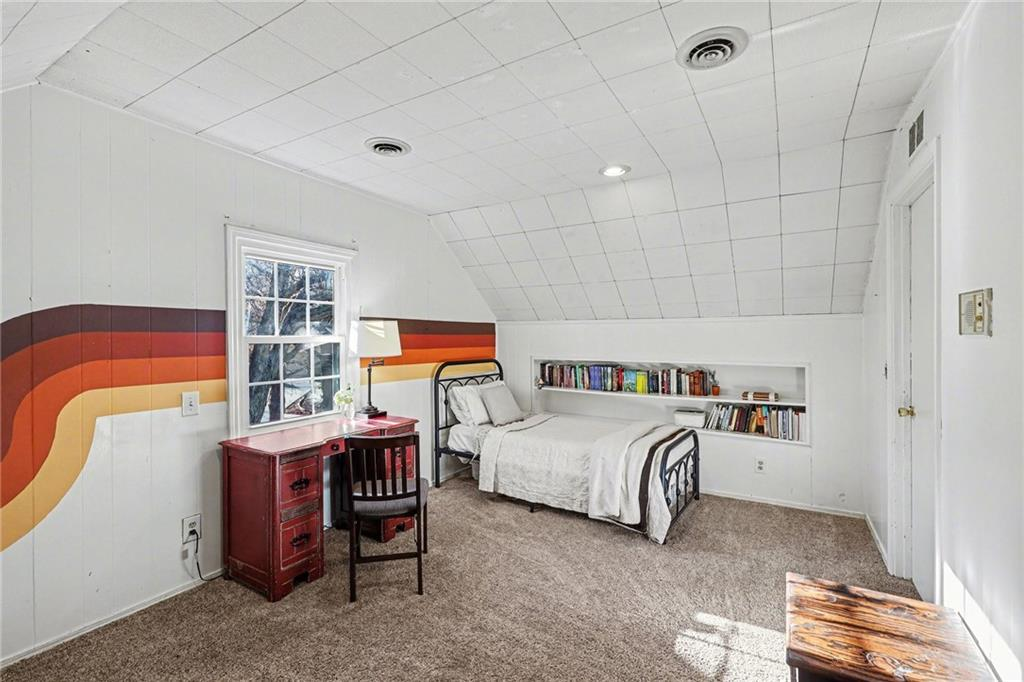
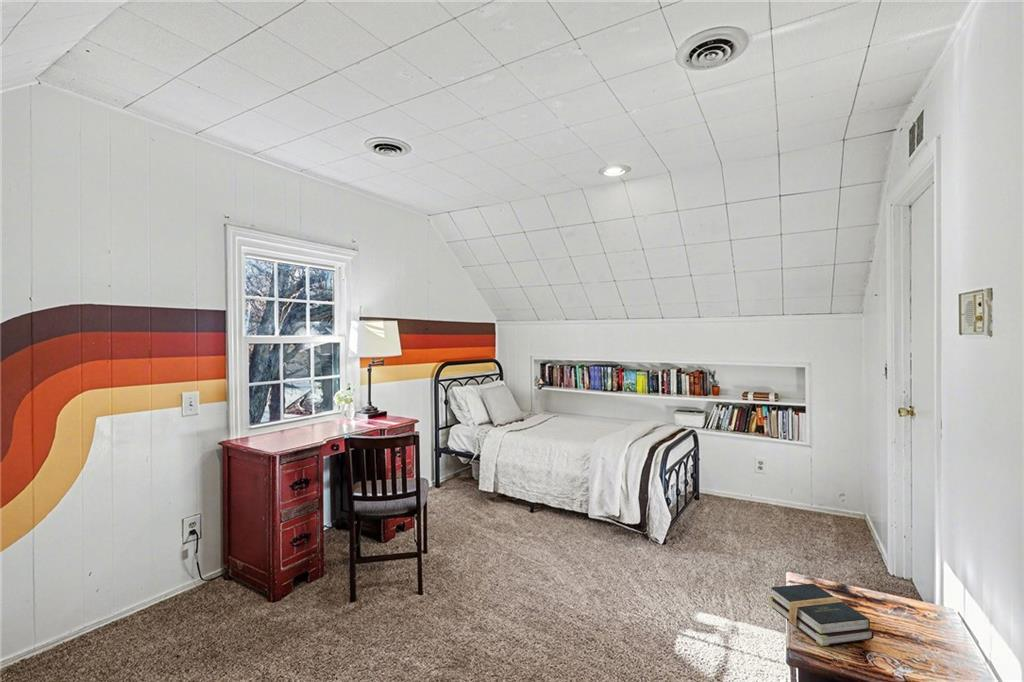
+ hardback book [767,583,875,647]
